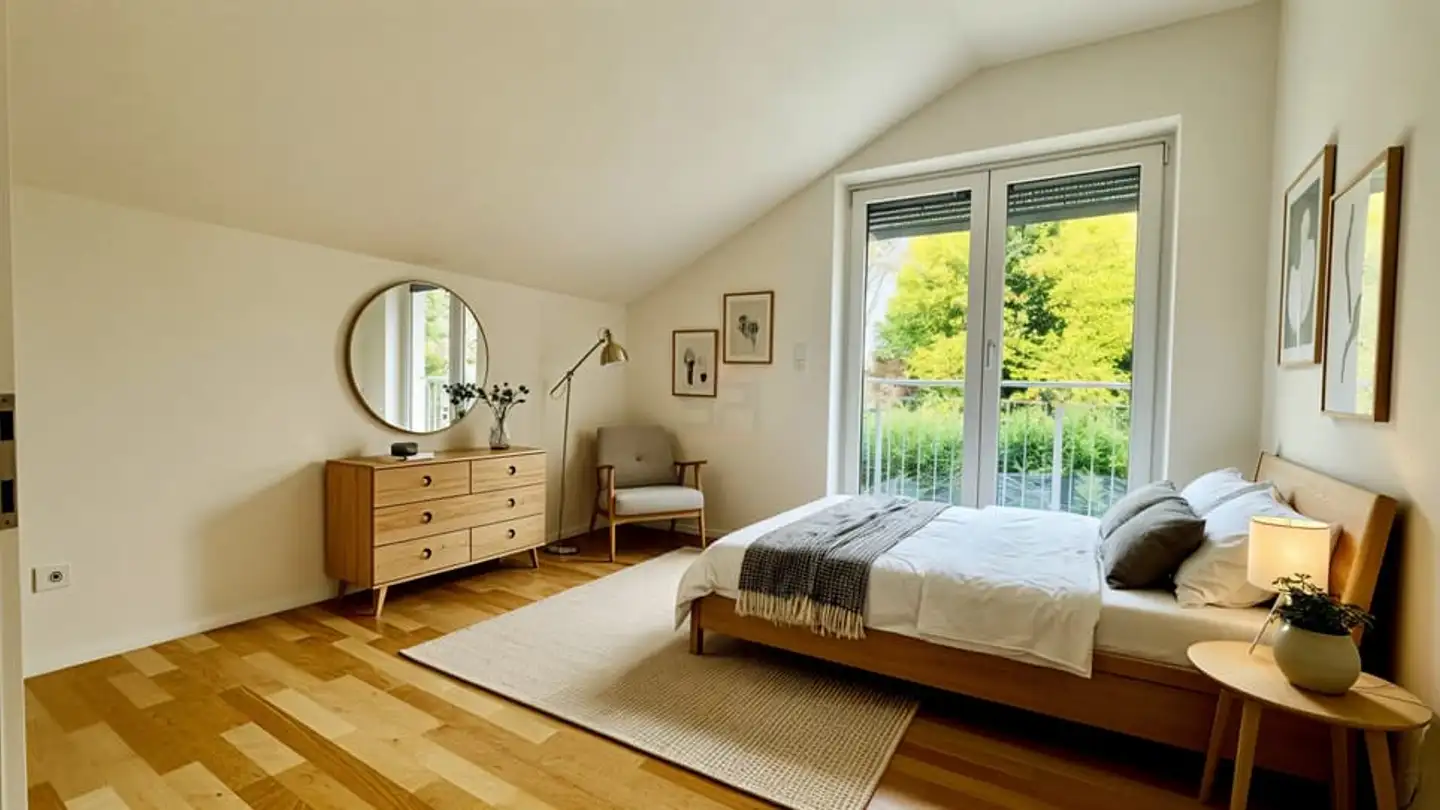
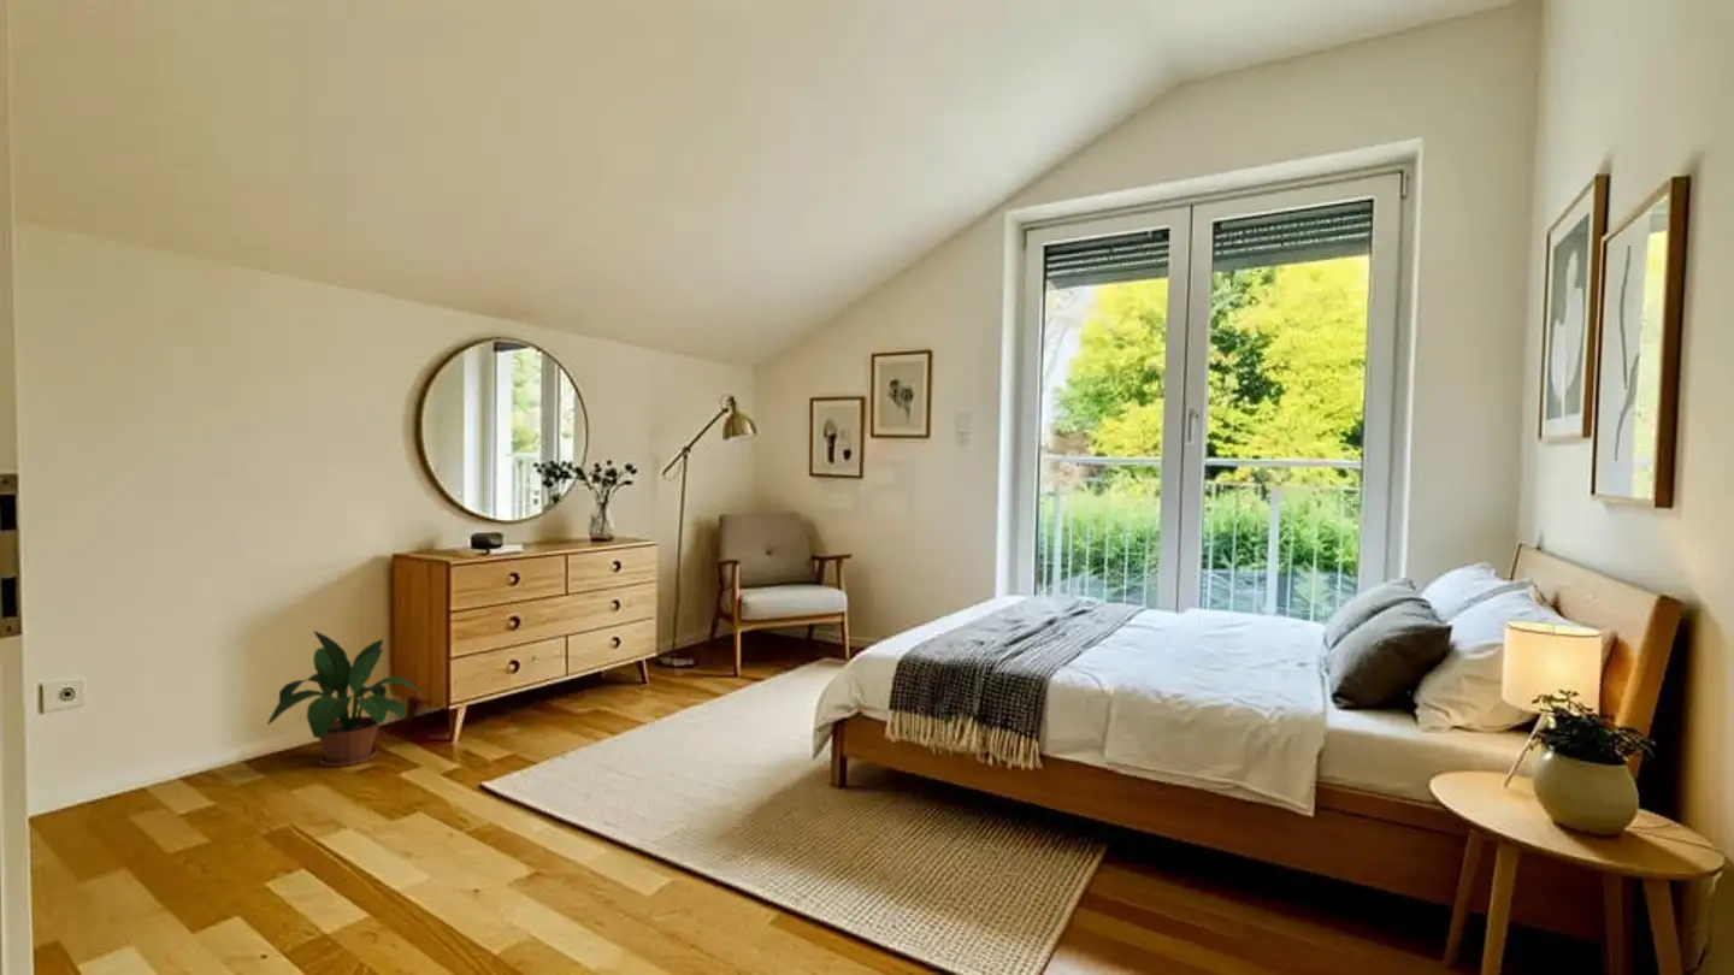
+ potted plant [266,630,424,768]
